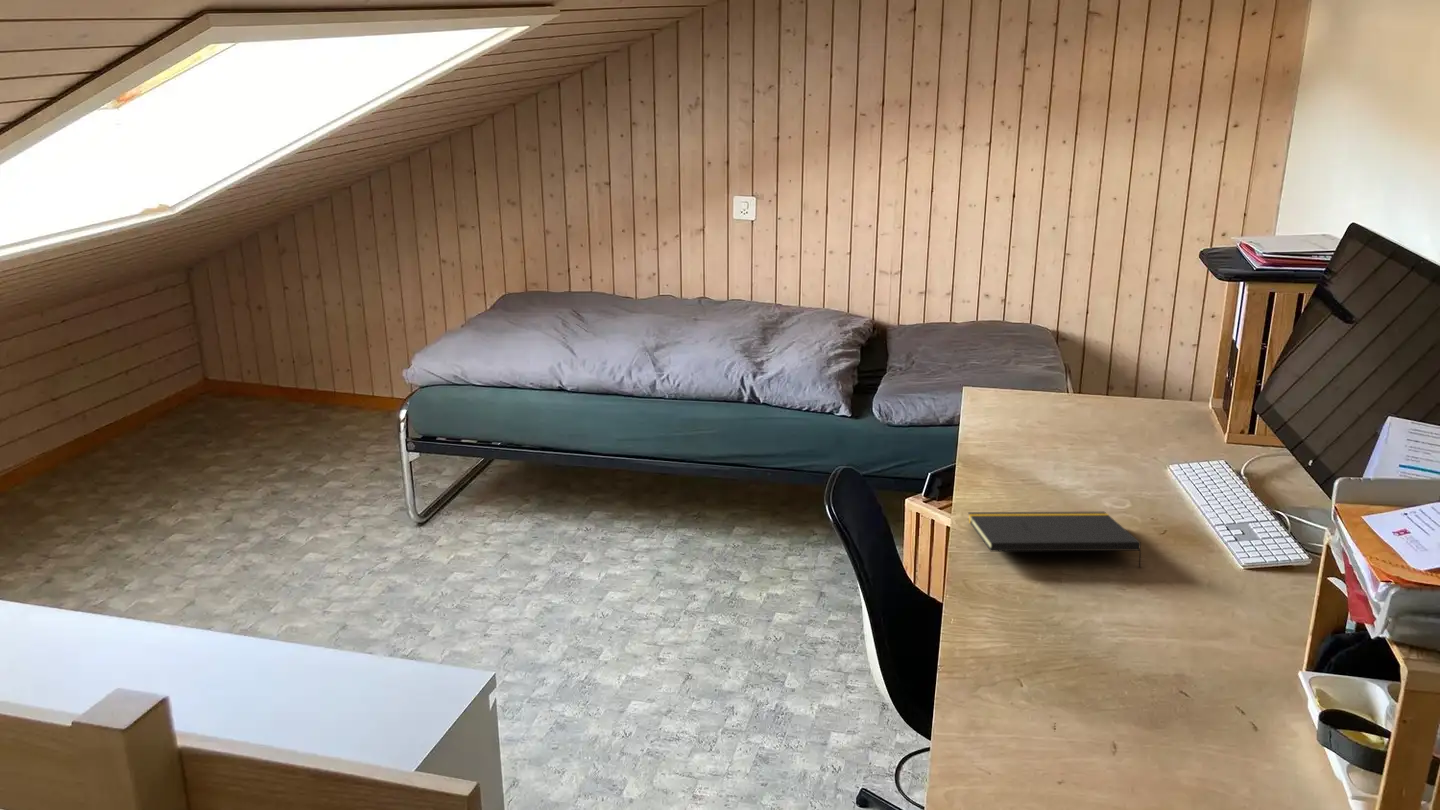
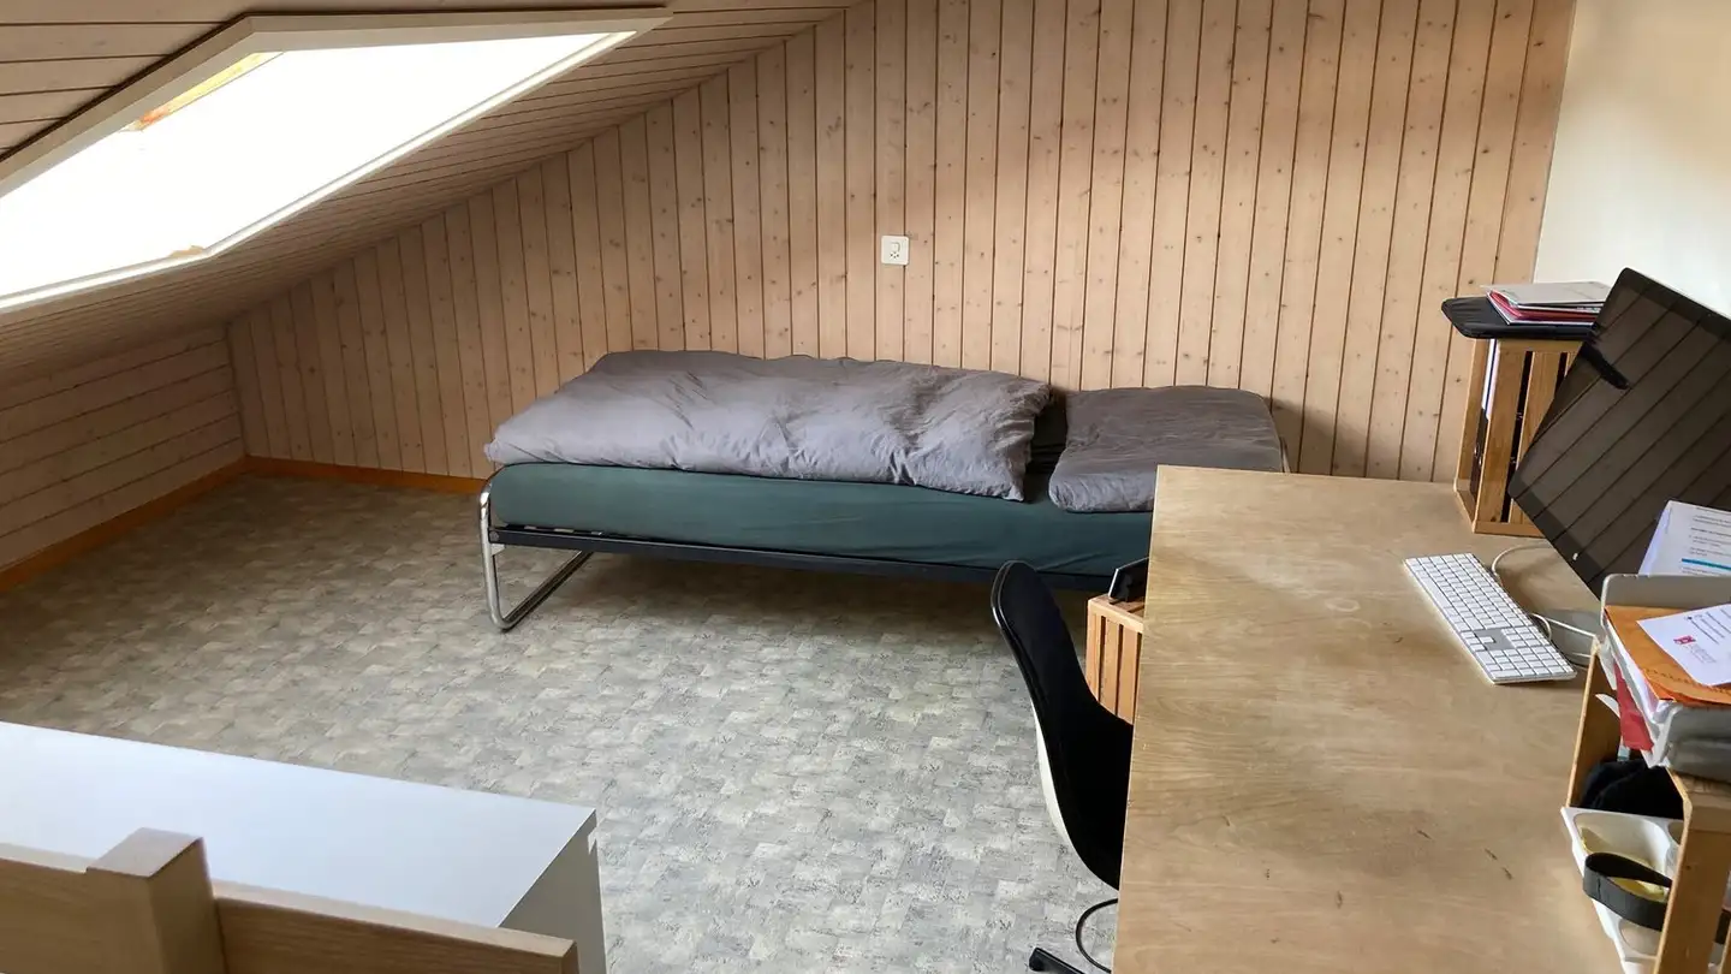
- notepad [967,511,1142,569]
